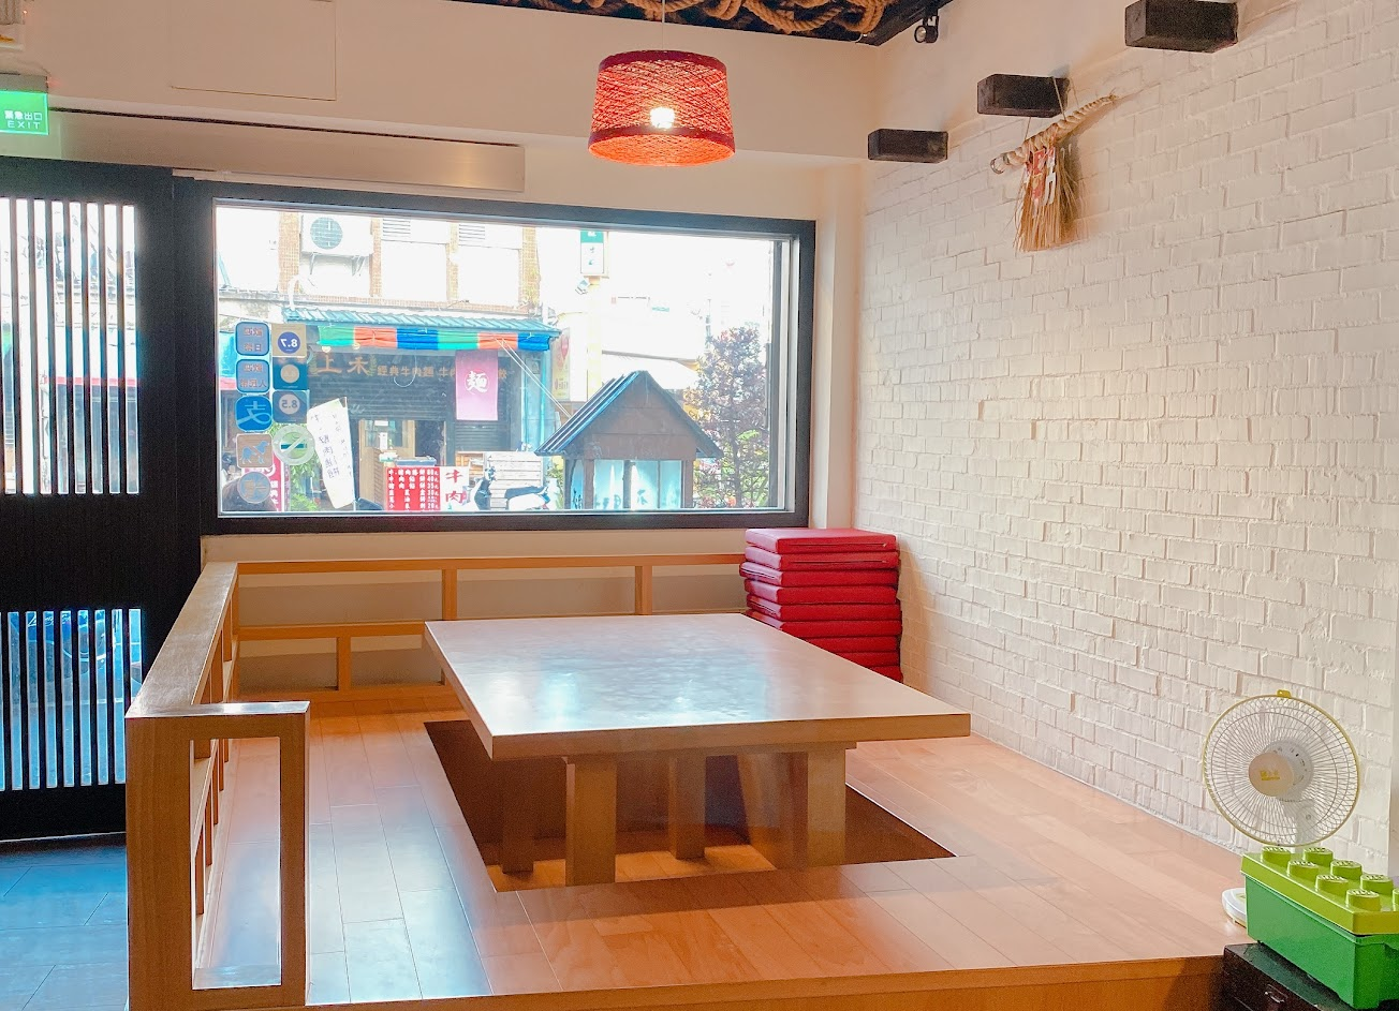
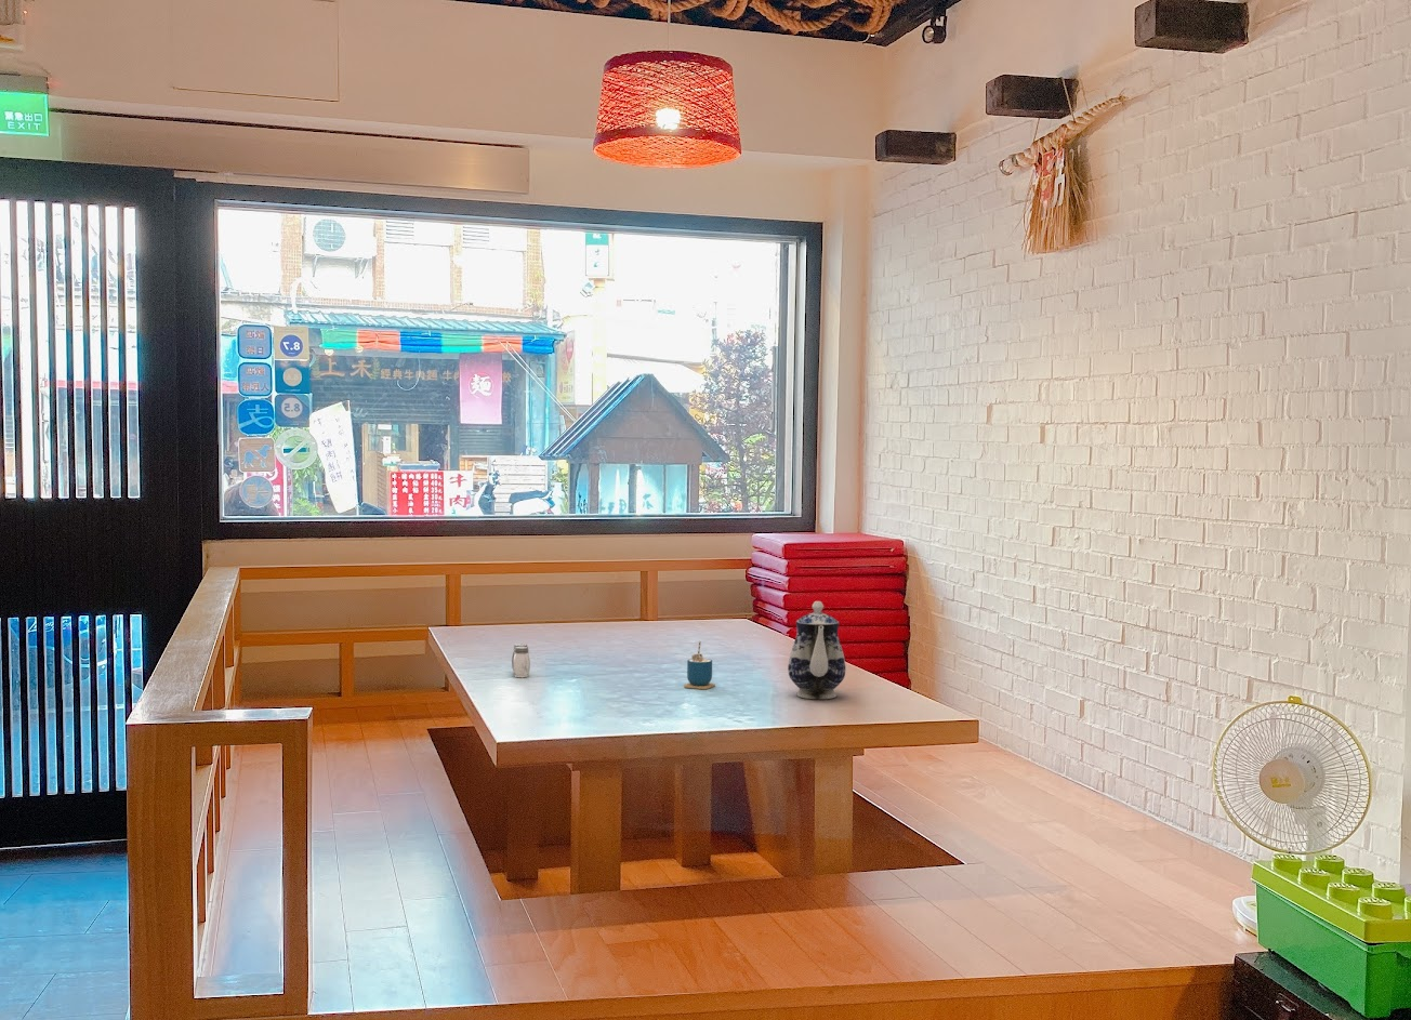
+ cup [682,640,716,690]
+ salt and pepper shaker [511,642,531,678]
+ teapot [787,600,846,700]
